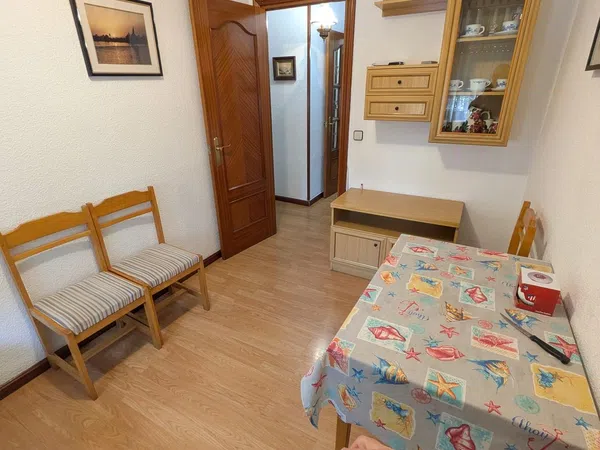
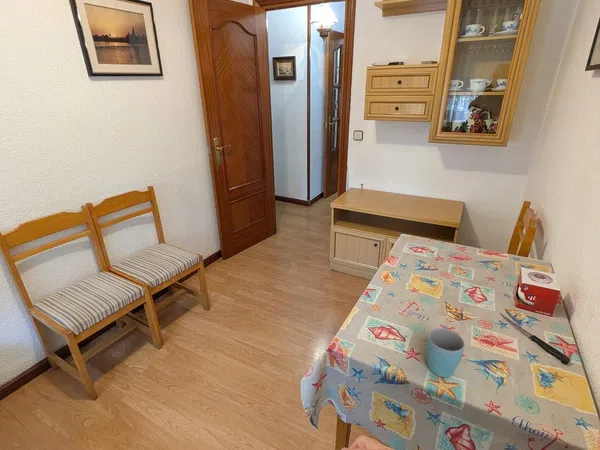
+ mug [425,324,466,378]
